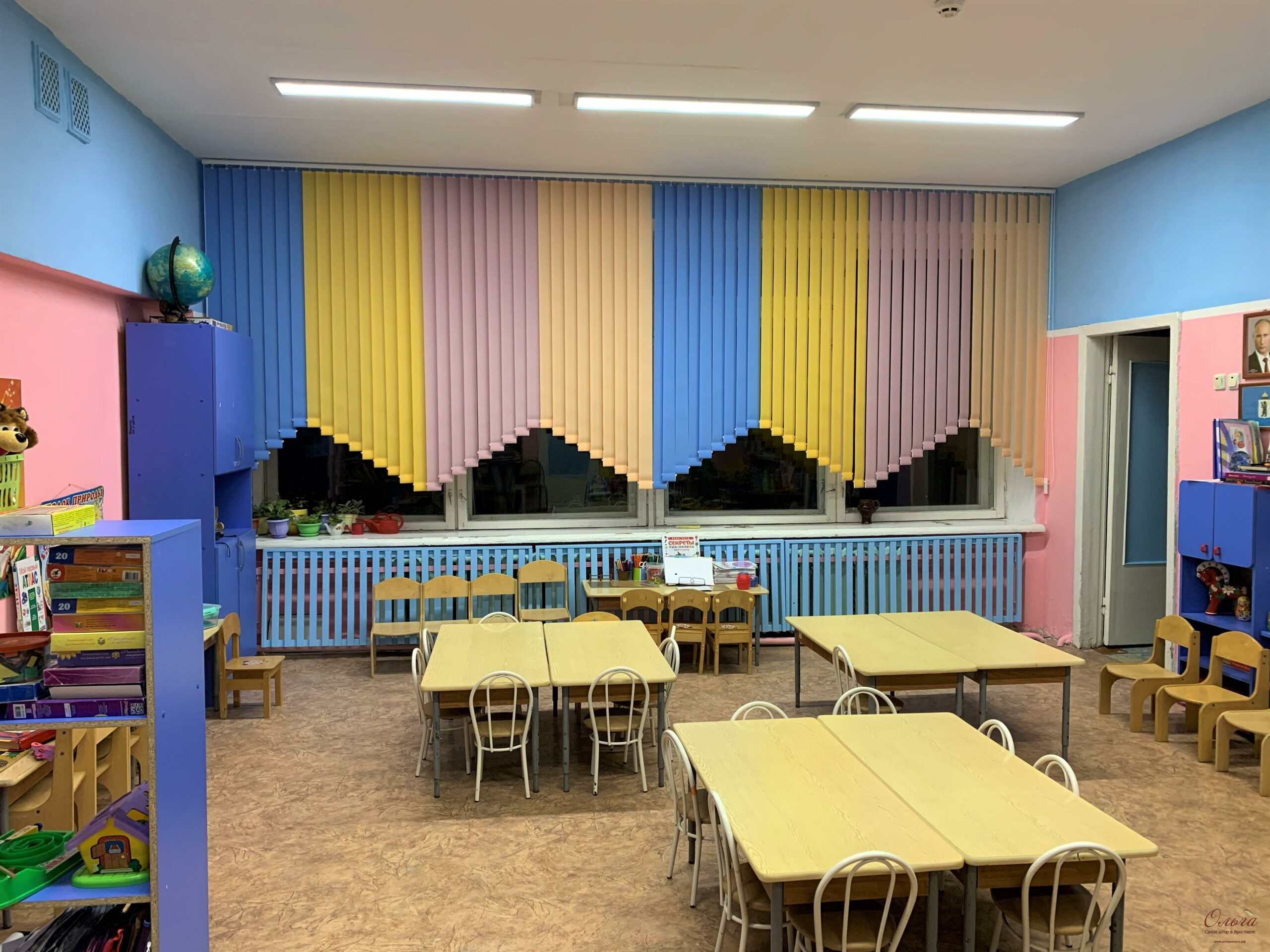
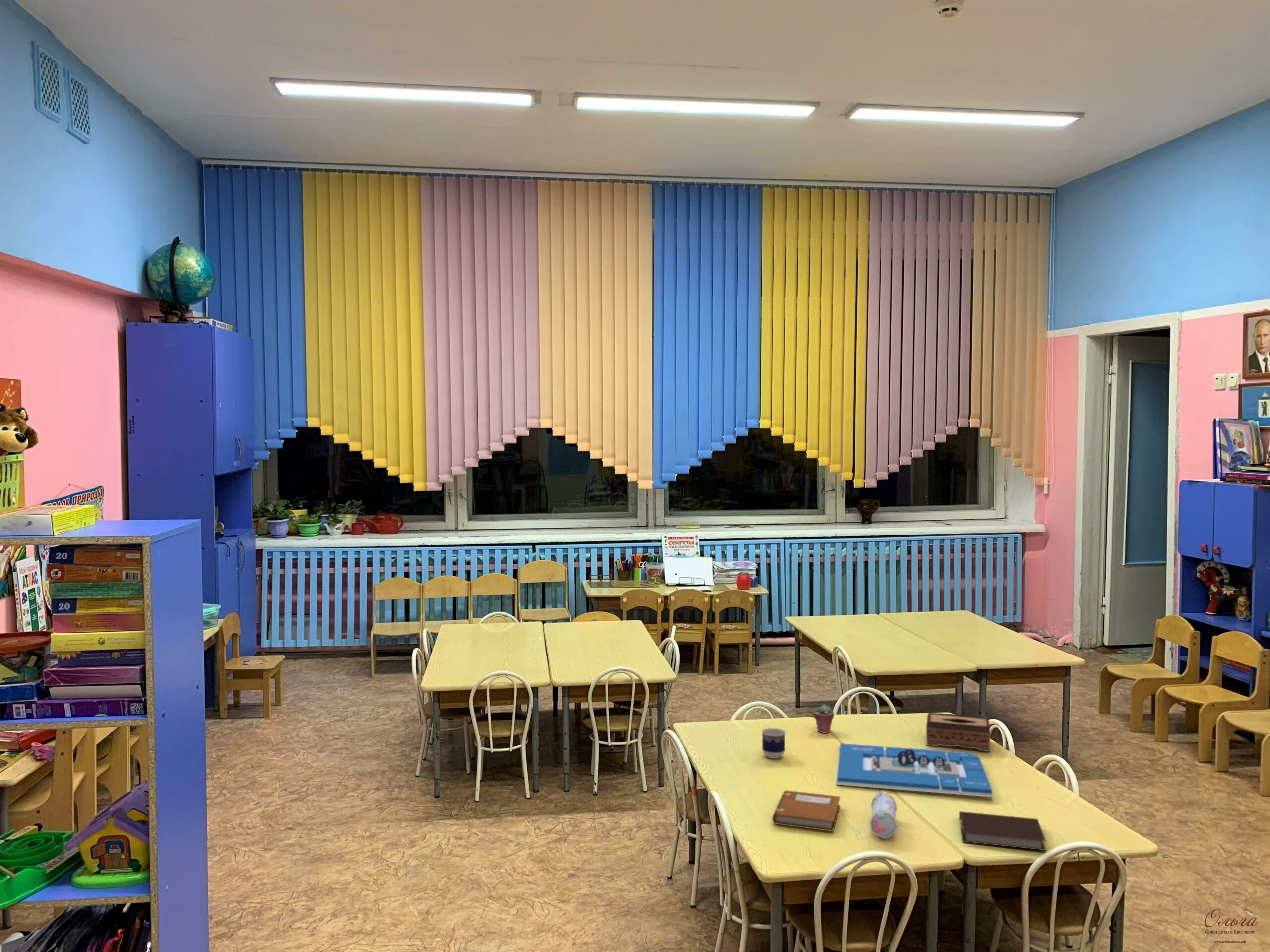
+ potted succulent [813,704,835,734]
+ notebook [772,790,841,832]
+ tissue box [925,712,991,752]
+ architectural model [836,743,994,798]
+ pencil case [870,790,898,839]
+ cup [762,728,786,759]
+ notebook [959,811,1047,851]
